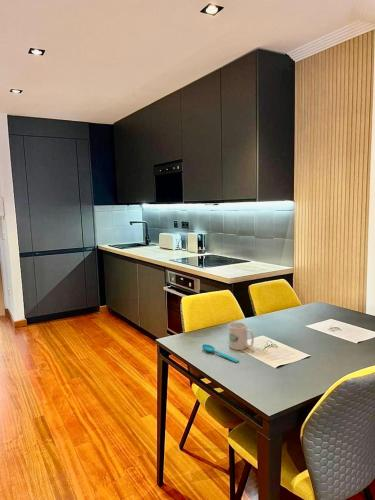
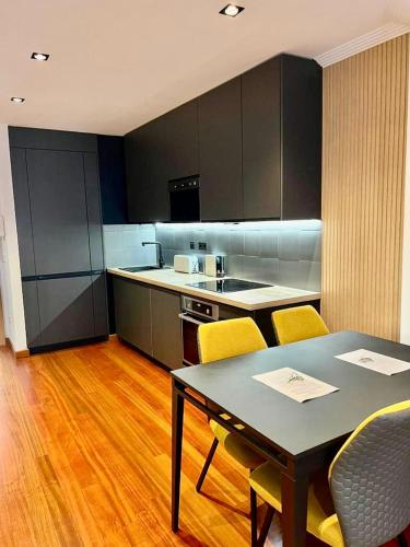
- mug [228,321,255,351]
- spoon [201,343,240,364]
